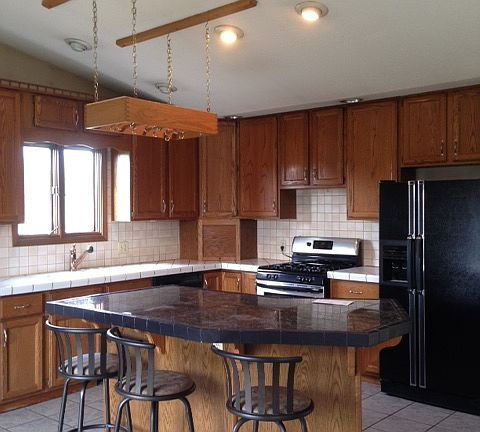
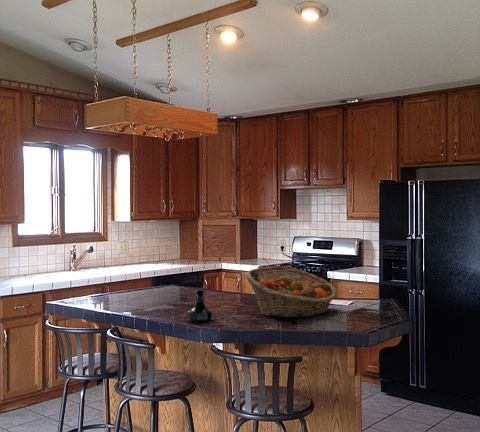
+ tequila bottle [187,288,214,323]
+ fruit basket [245,266,338,319]
